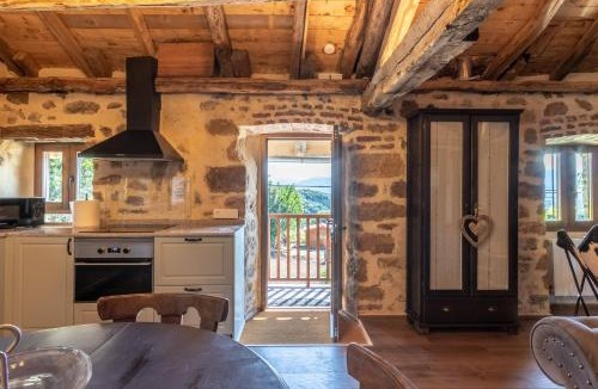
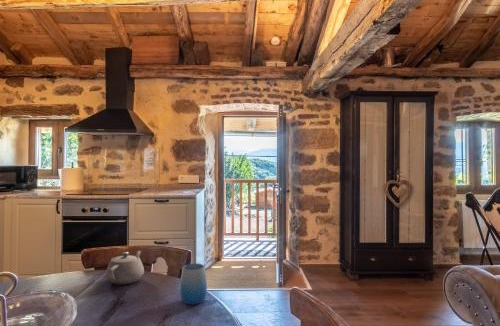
+ teapot [105,250,145,286]
+ cup [179,263,208,305]
